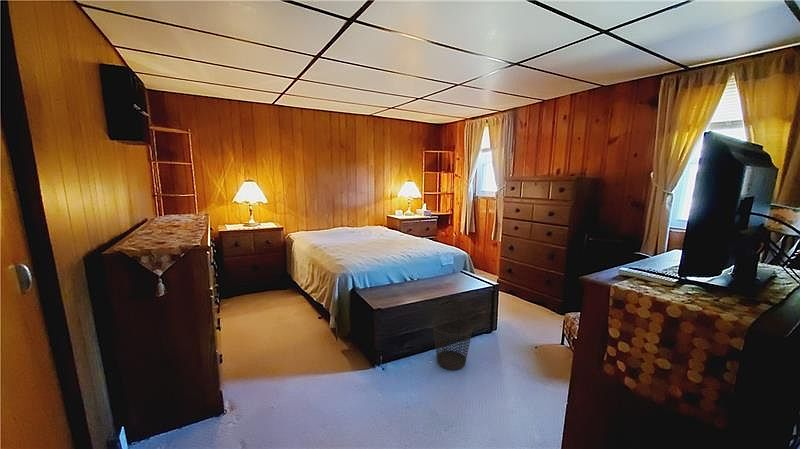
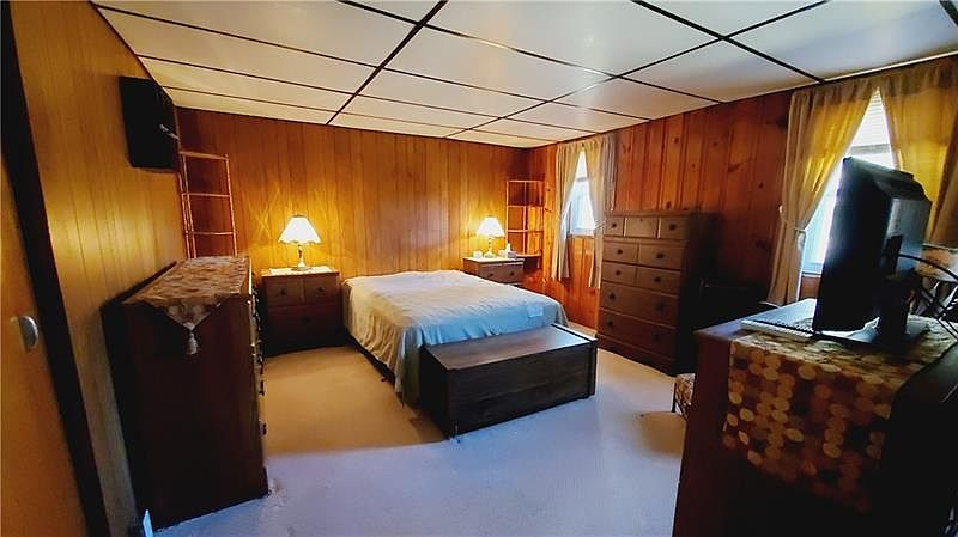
- wastebasket [431,314,474,371]
